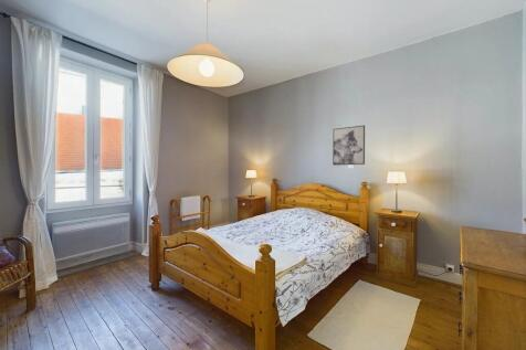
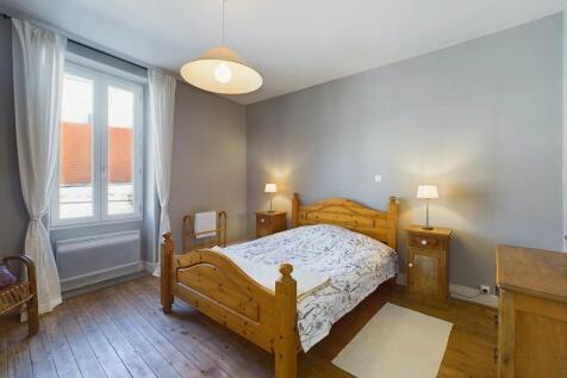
- wall art [332,124,366,166]
